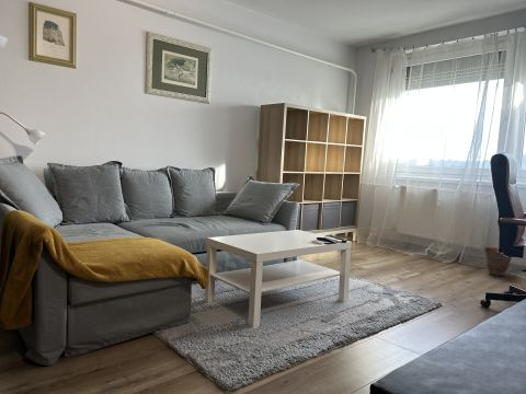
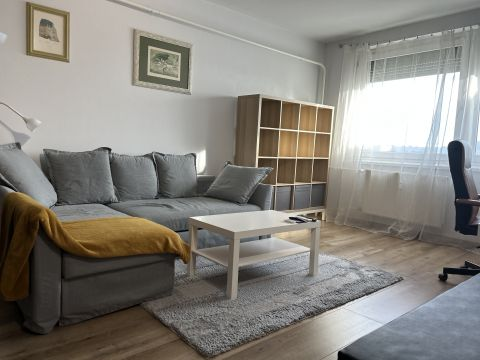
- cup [483,246,513,277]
